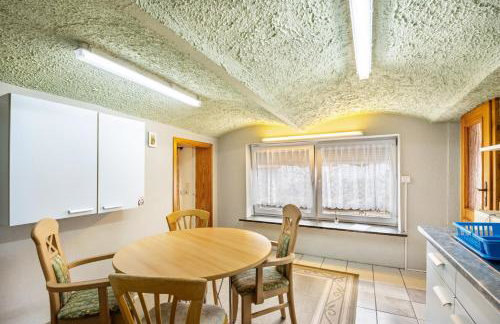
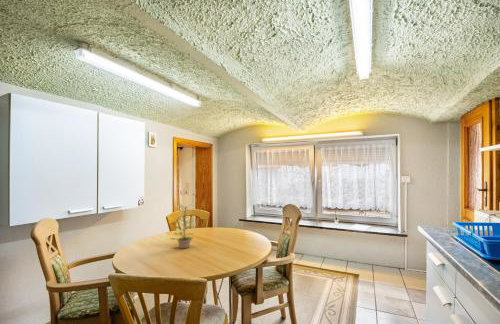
+ plant [169,203,196,250]
